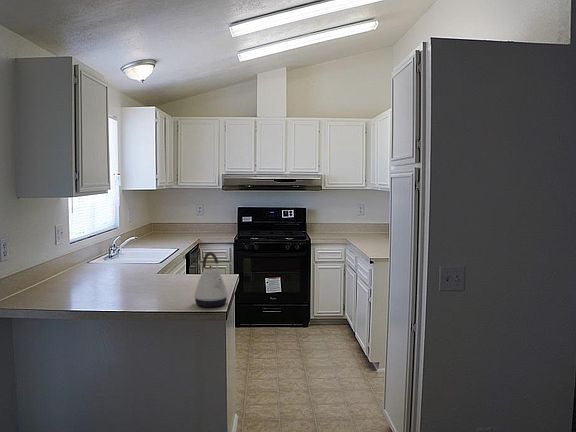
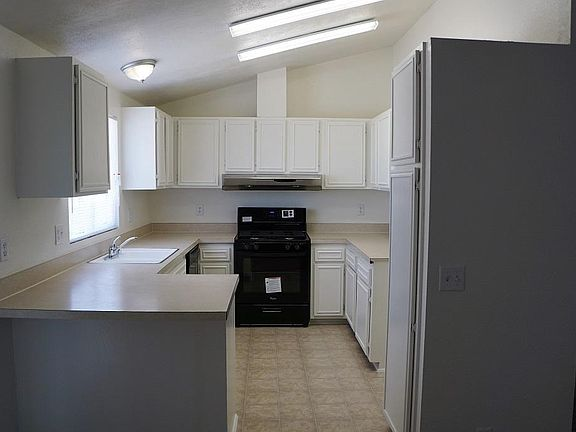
- kettle [193,251,229,308]
